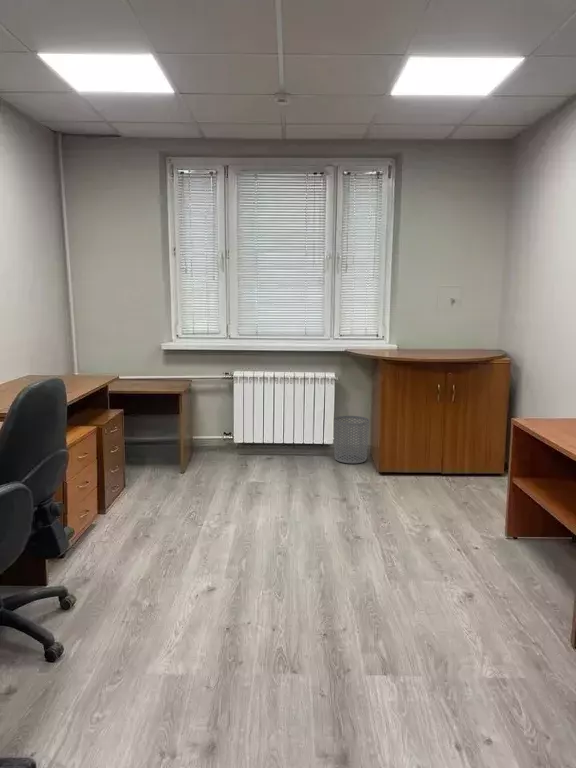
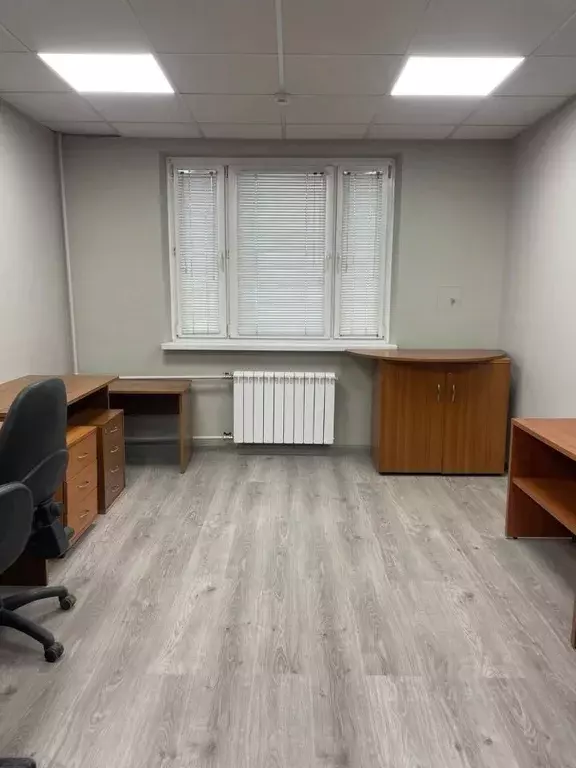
- waste bin [333,415,371,465]
